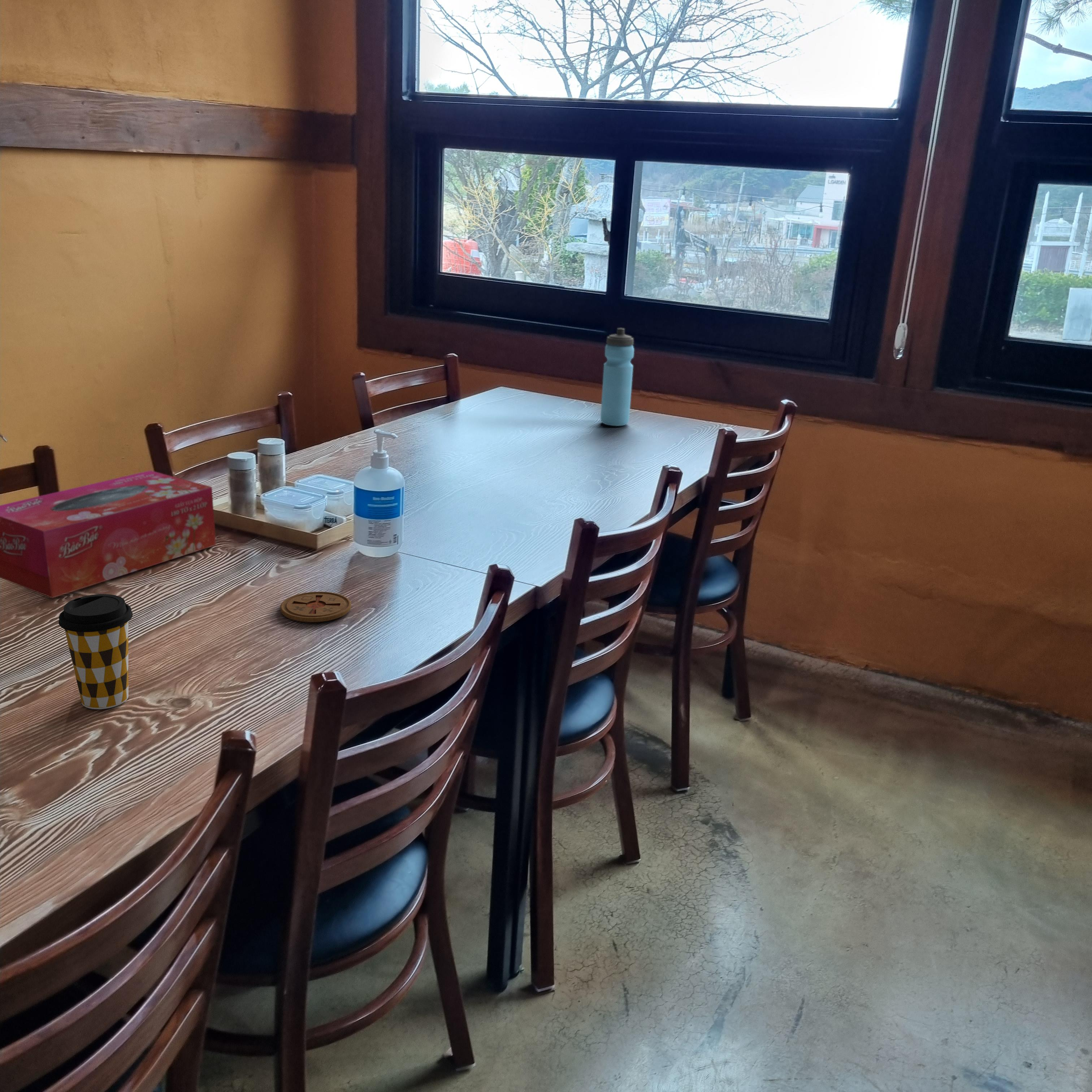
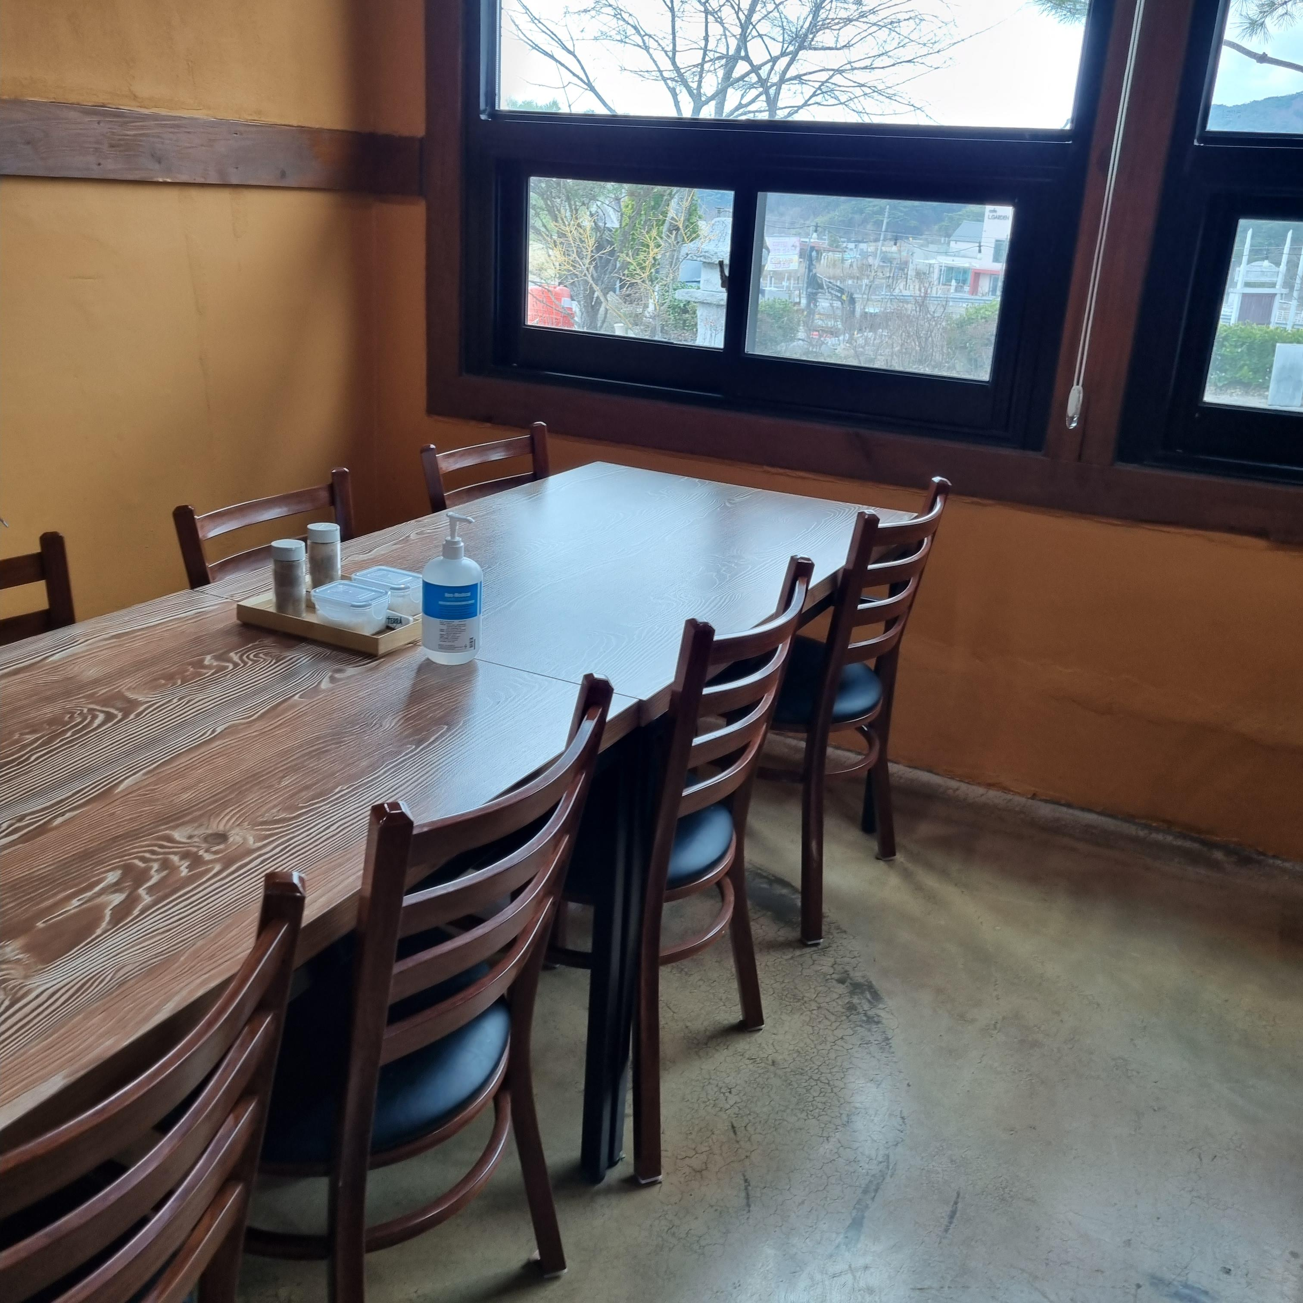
- tissue box [0,470,216,598]
- coaster [280,591,351,623]
- water bottle [600,328,634,426]
- coffee cup [58,594,133,710]
